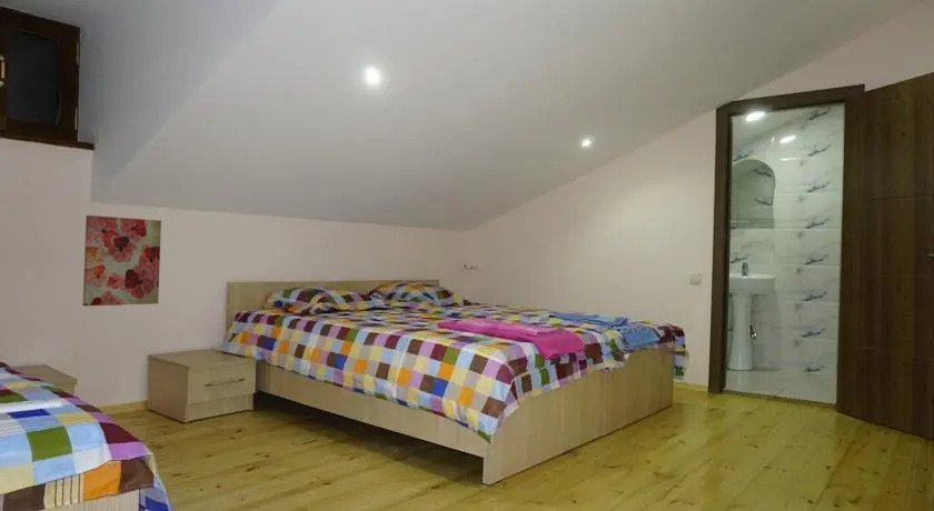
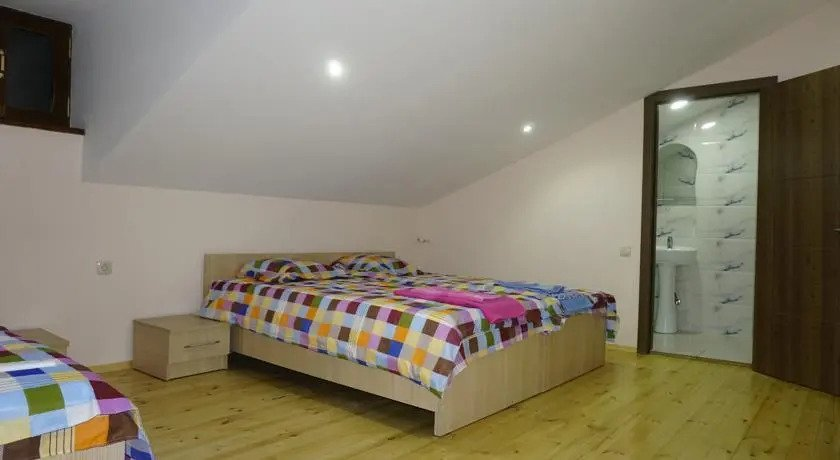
- wall art [82,214,162,307]
